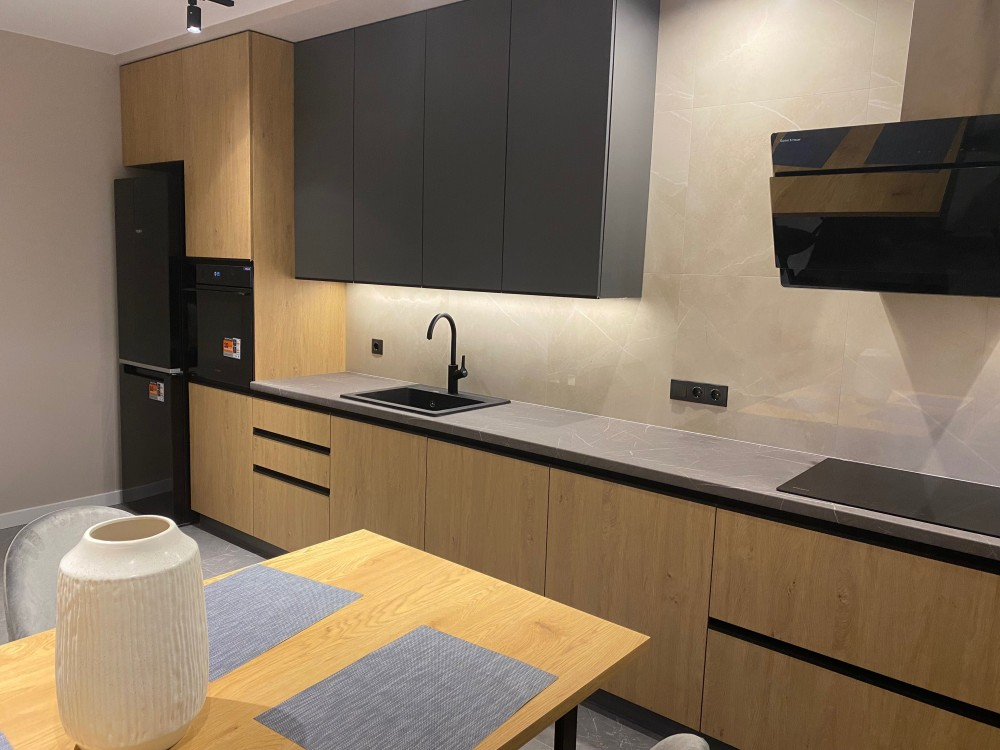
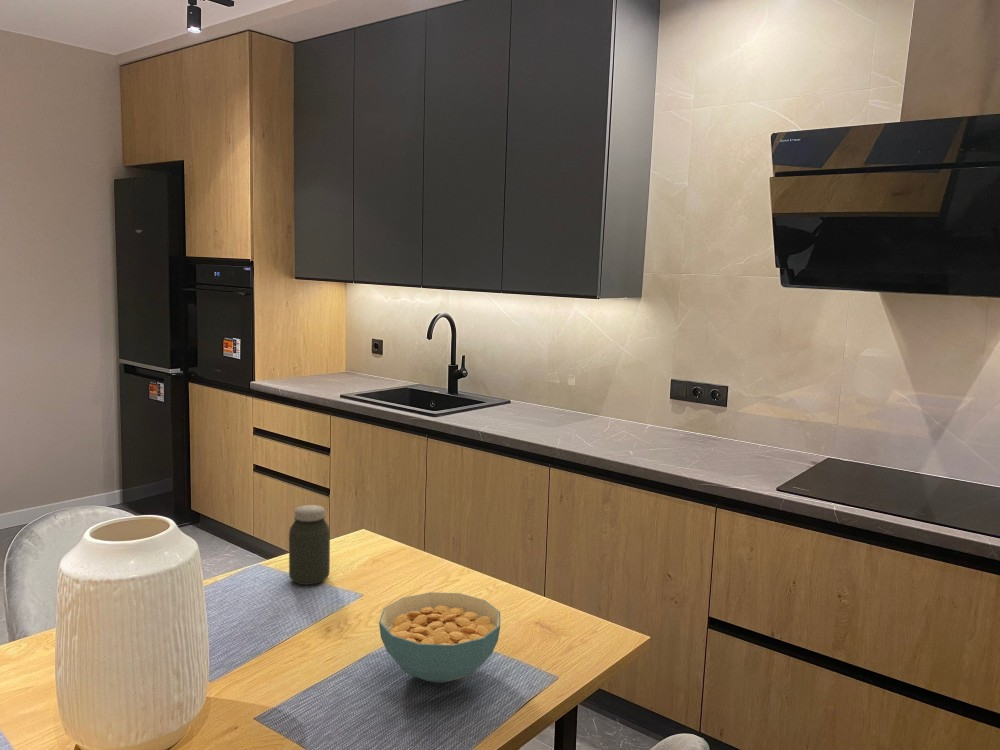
+ cereal bowl [378,591,501,684]
+ jar [288,504,331,586]
